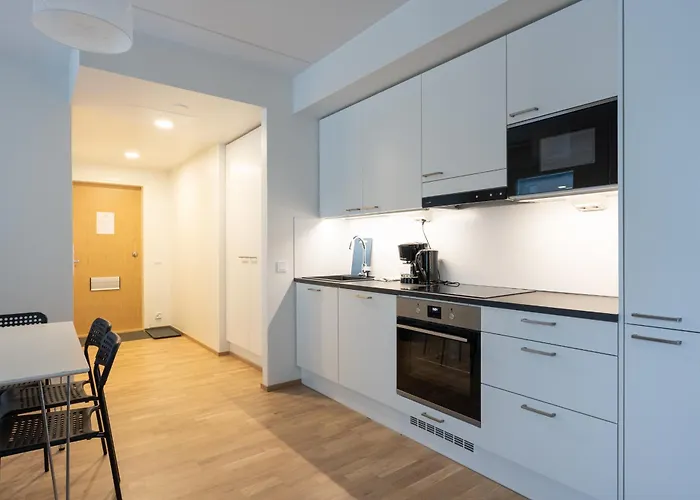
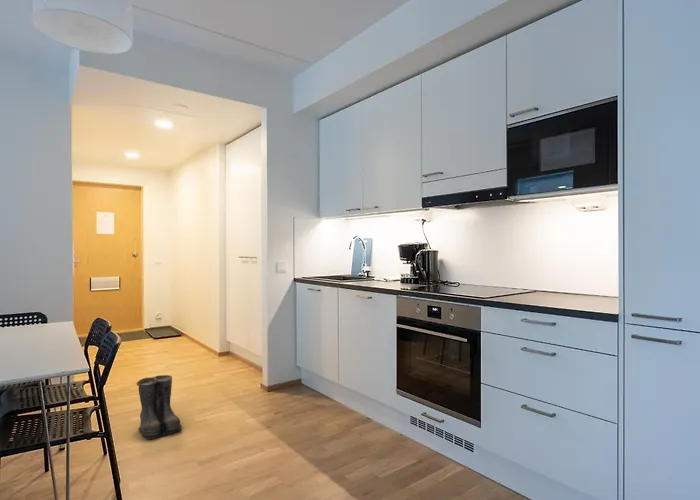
+ boots [136,374,184,441]
